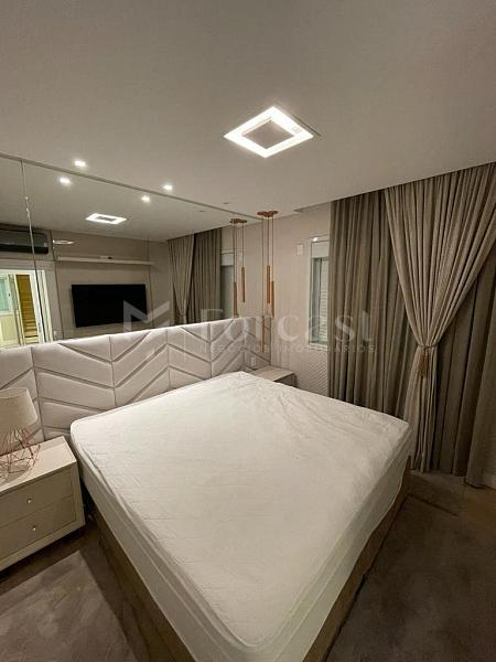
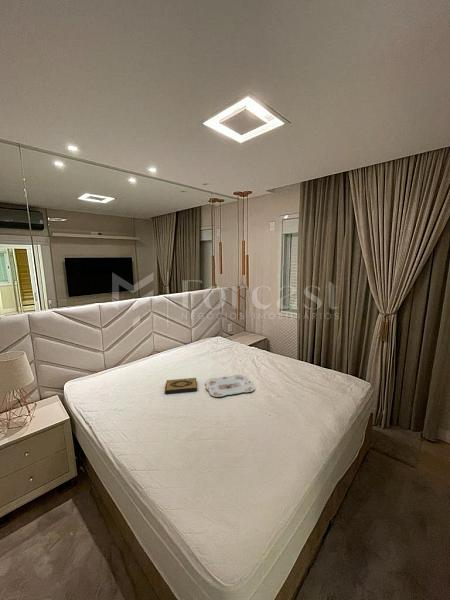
+ serving tray [204,374,256,398]
+ hardback book [164,377,198,395]
